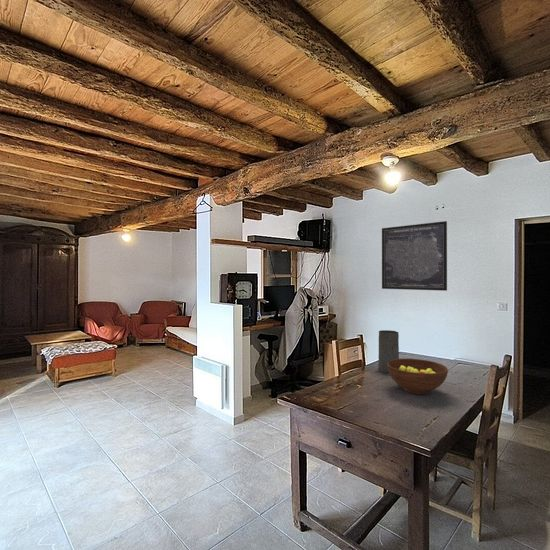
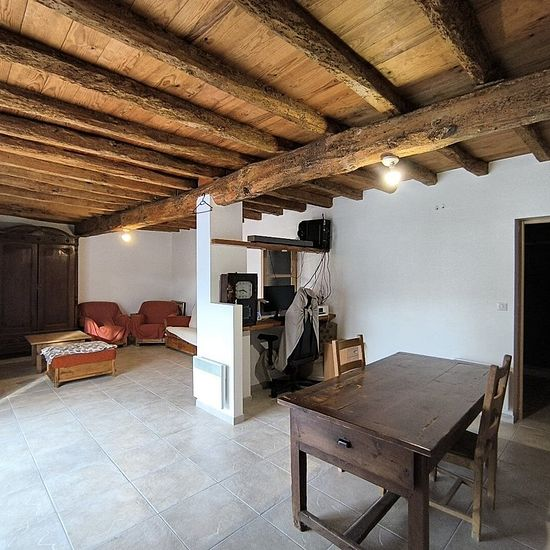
- vase [377,329,400,375]
- wall art [381,220,448,292]
- fruit bowl [387,358,449,395]
